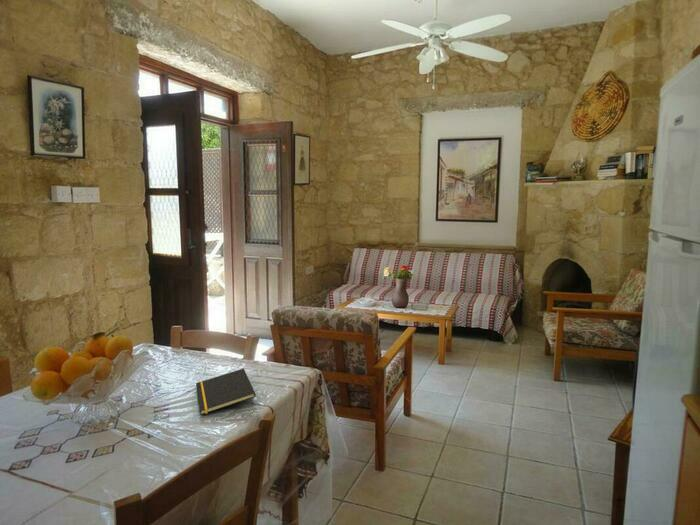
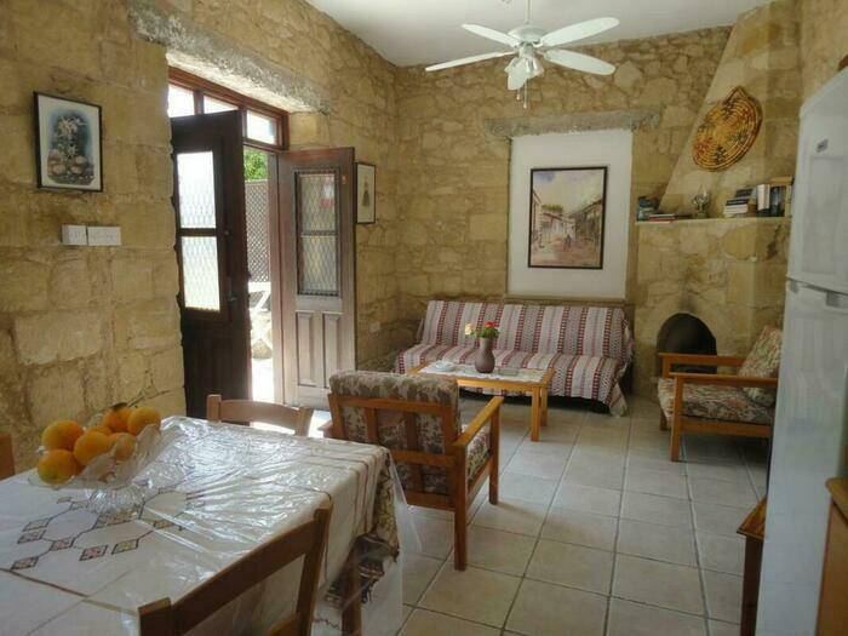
- notepad [195,367,257,416]
